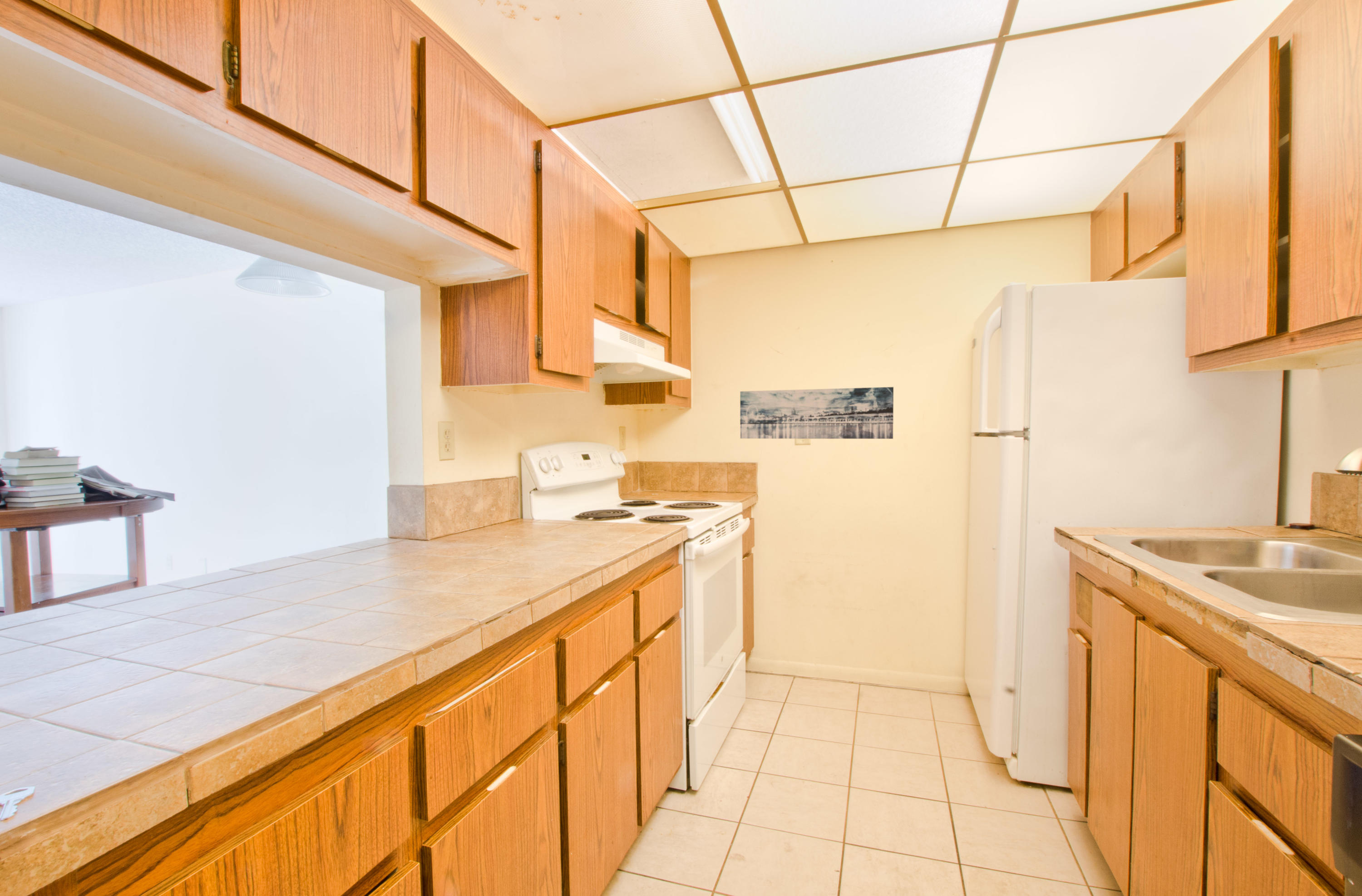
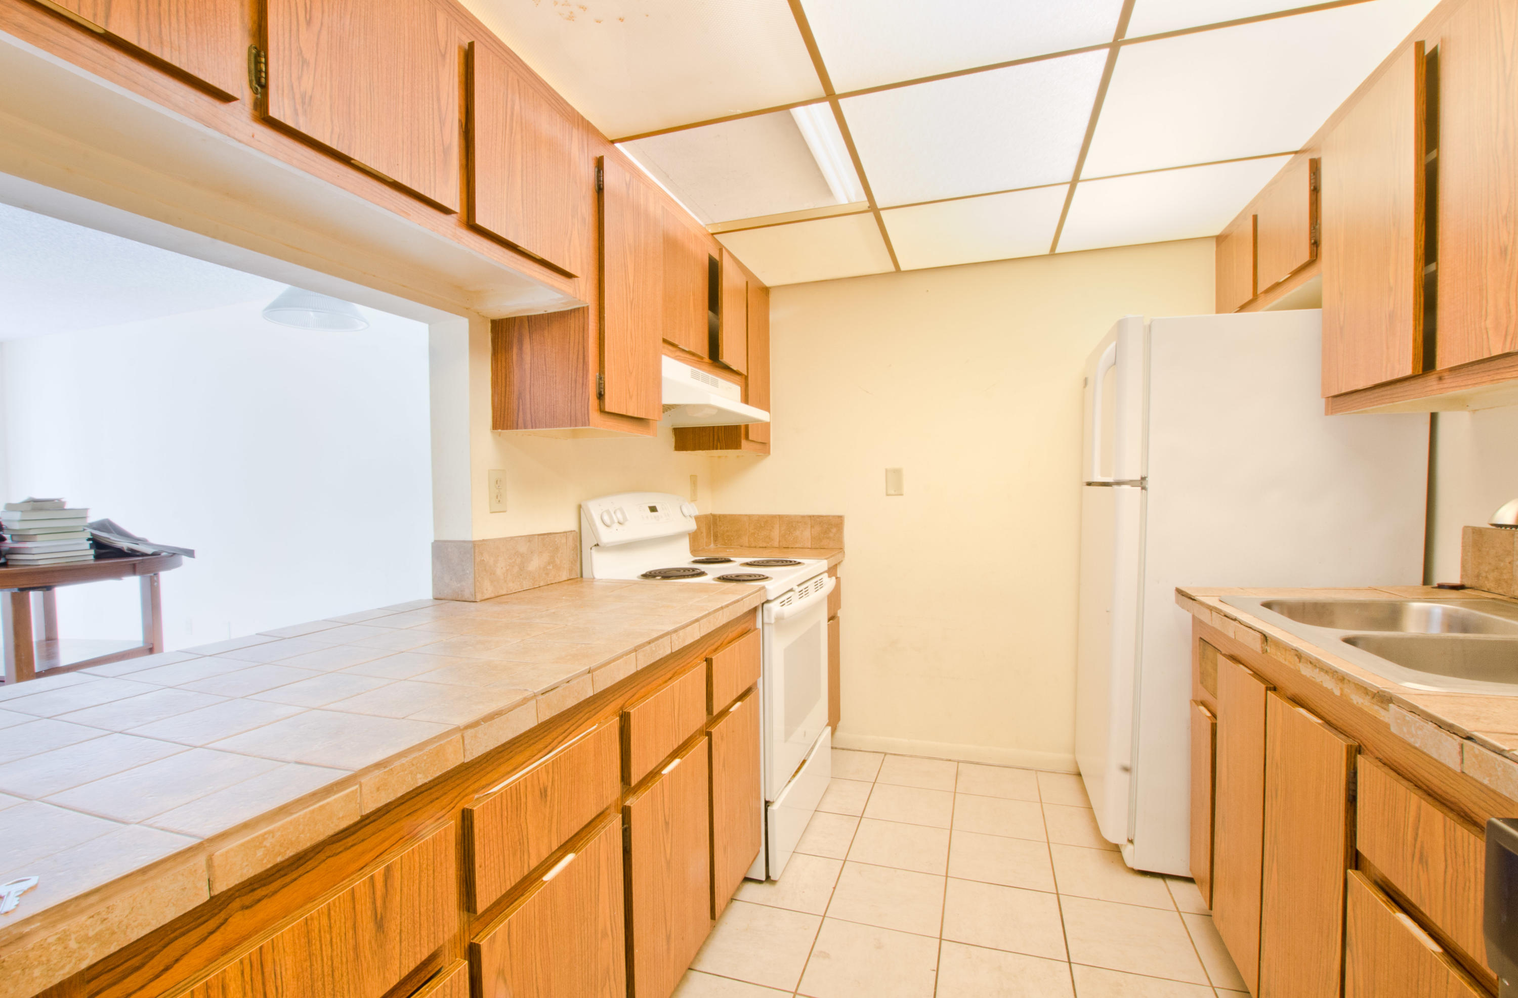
- wall art [740,387,894,439]
